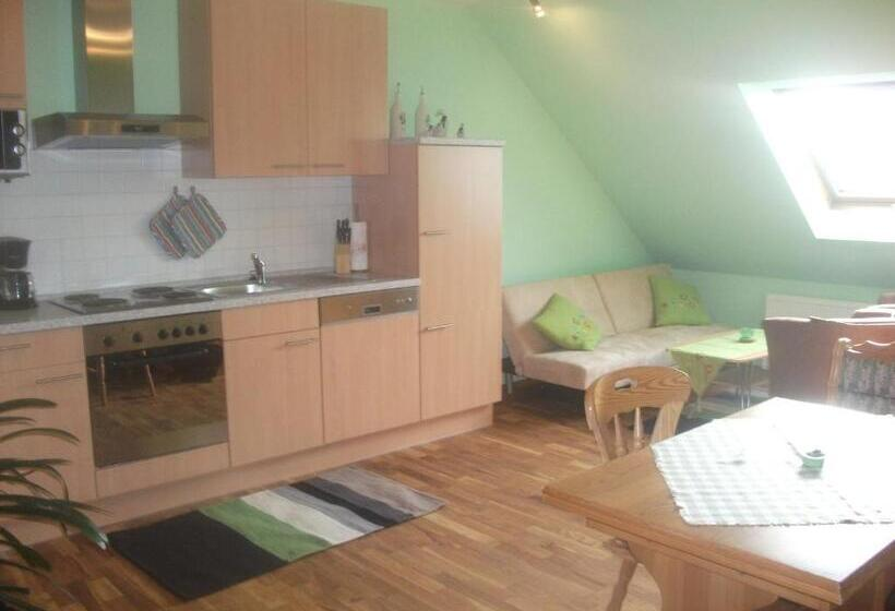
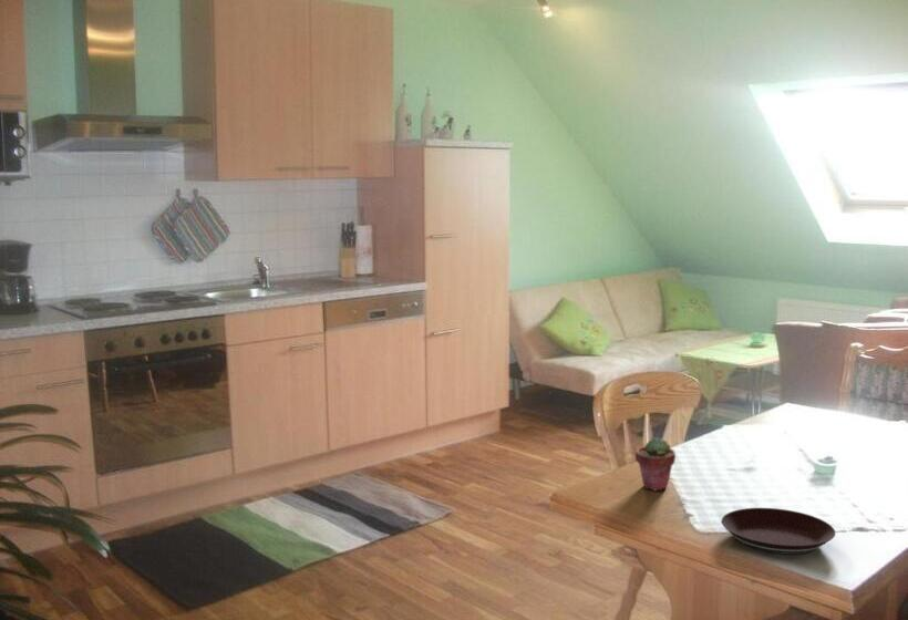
+ potted succulent [634,436,677,492]
+ plate [721,507,836,556]
